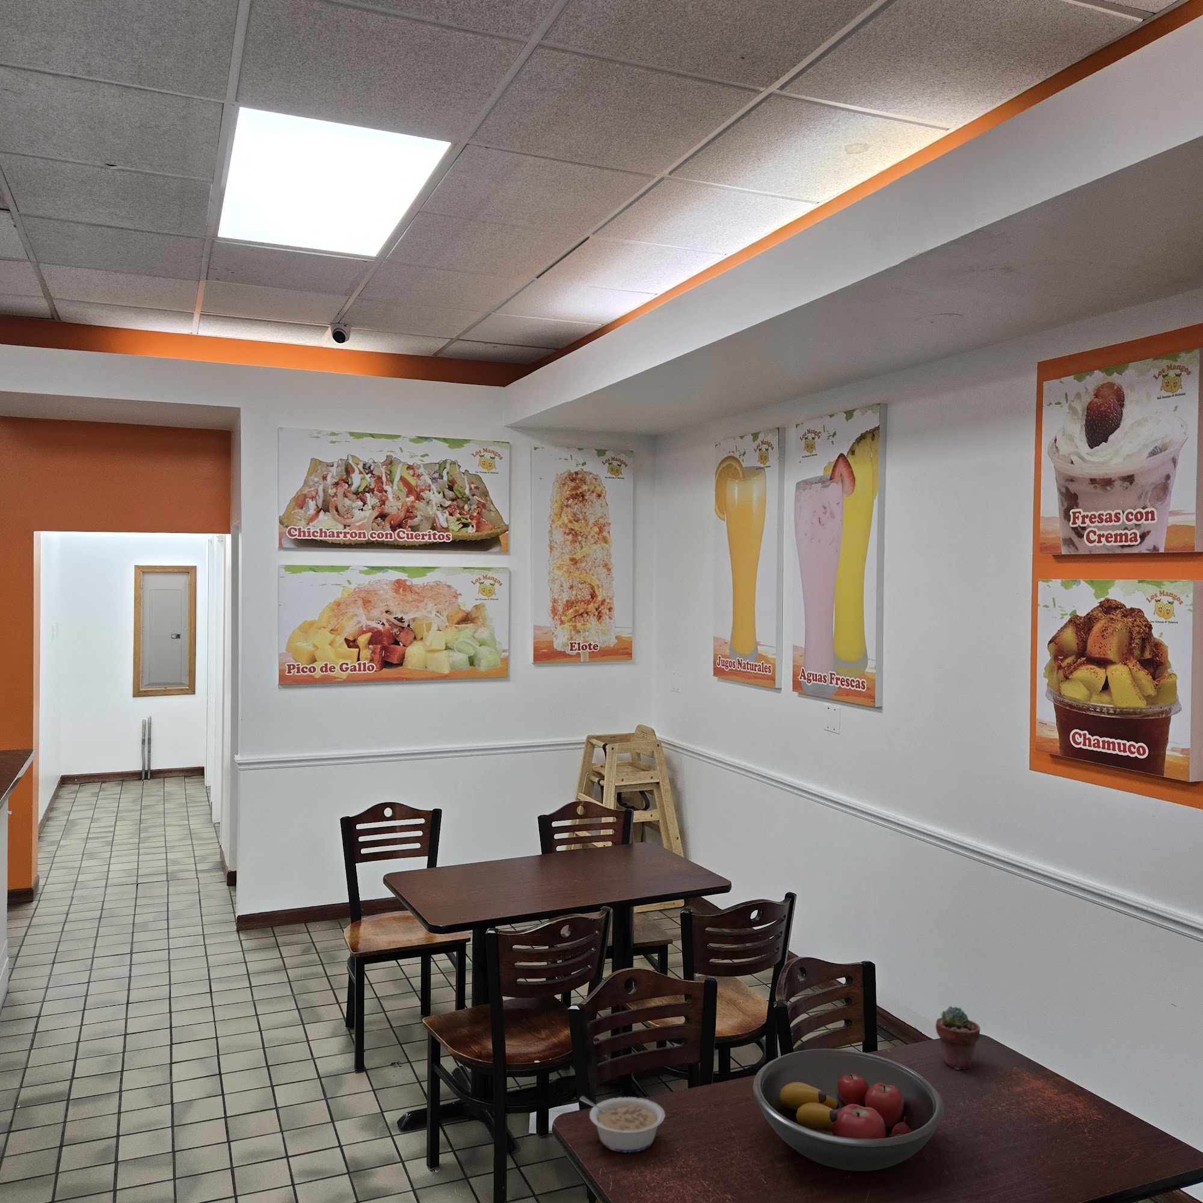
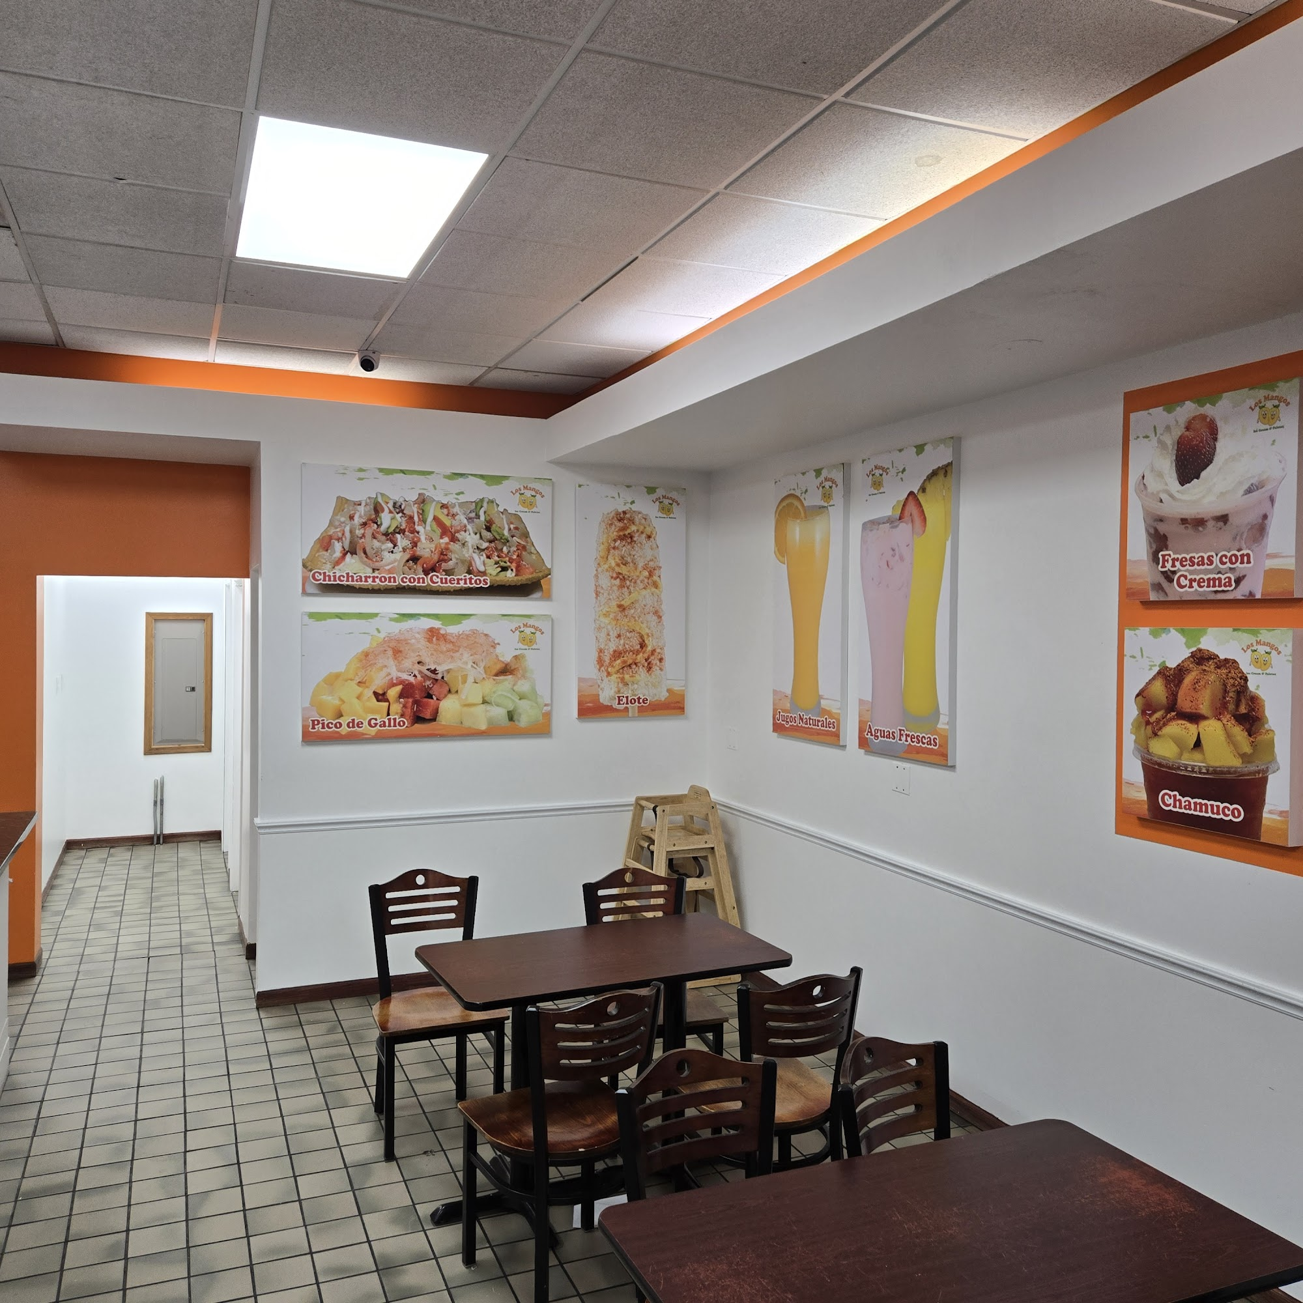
- legume [579,1095,665,1153]
- fruit bowl [752,1048,945,1172]
- potted succulent [935,1006,980,1070]
